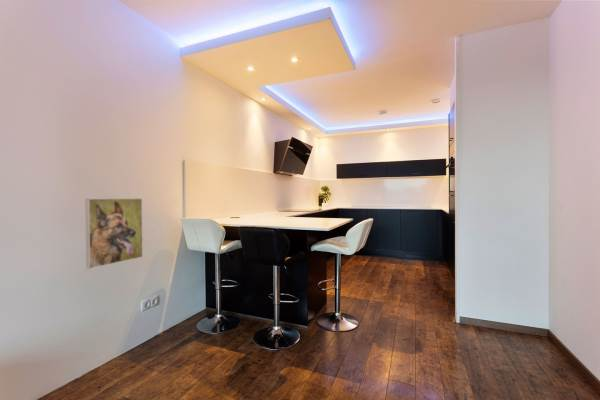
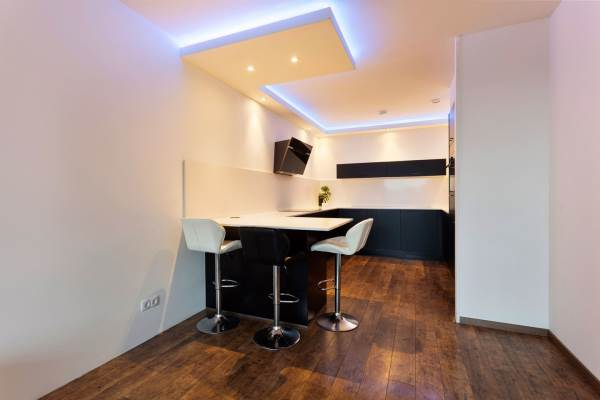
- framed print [85,197,144,270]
